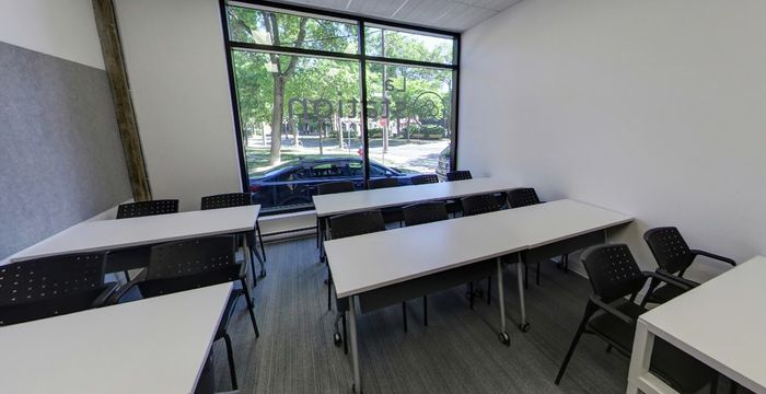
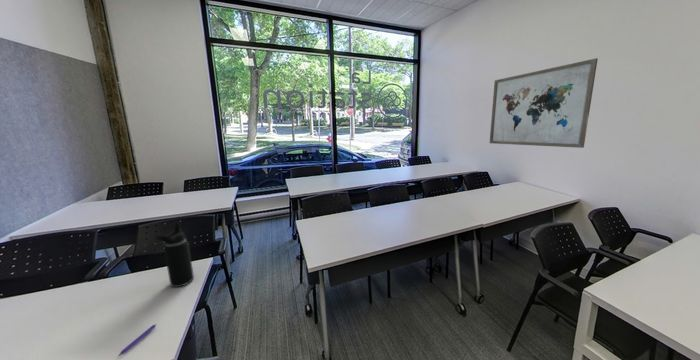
+ water bottle [155,222,195,288]
+ wall art [489,57,599,149]
+ pen [116,323,157,358]
